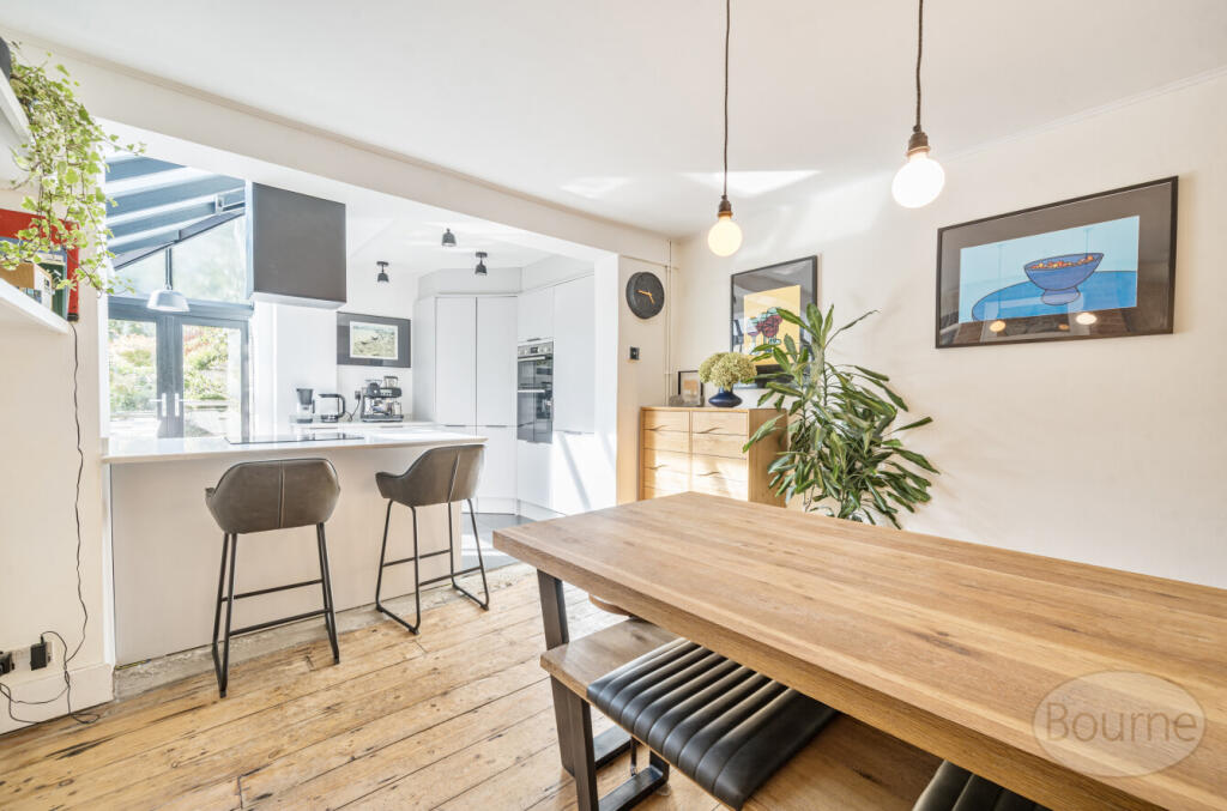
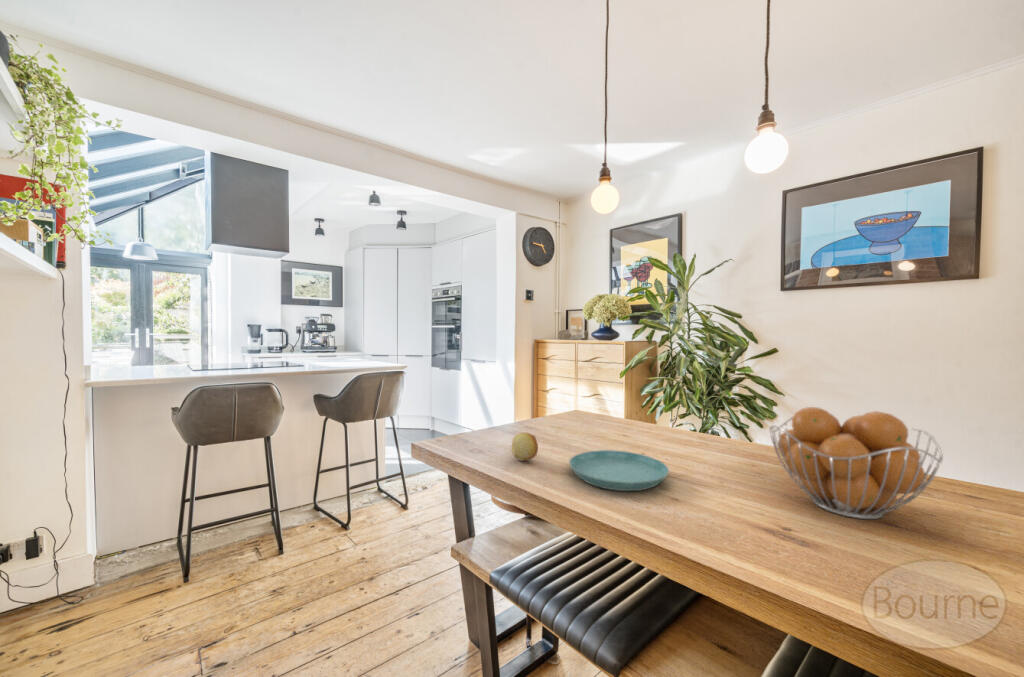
+ fruit basket [769,406,944,520]
+ saucer [568,449,670,492]
+ fruit [510,432,539,462]
